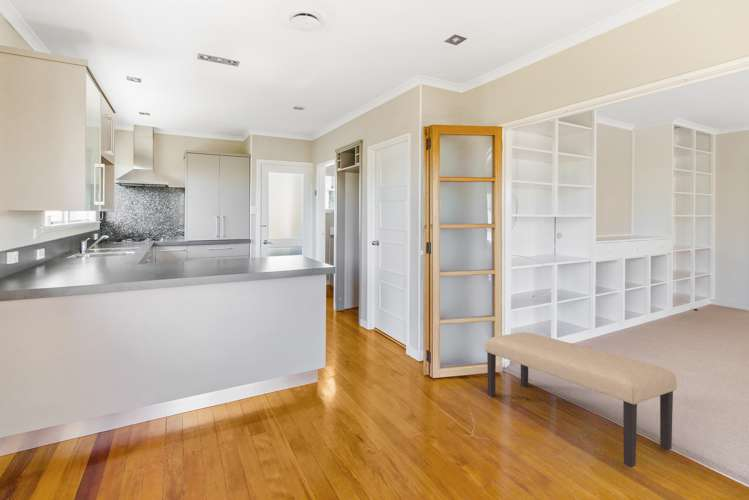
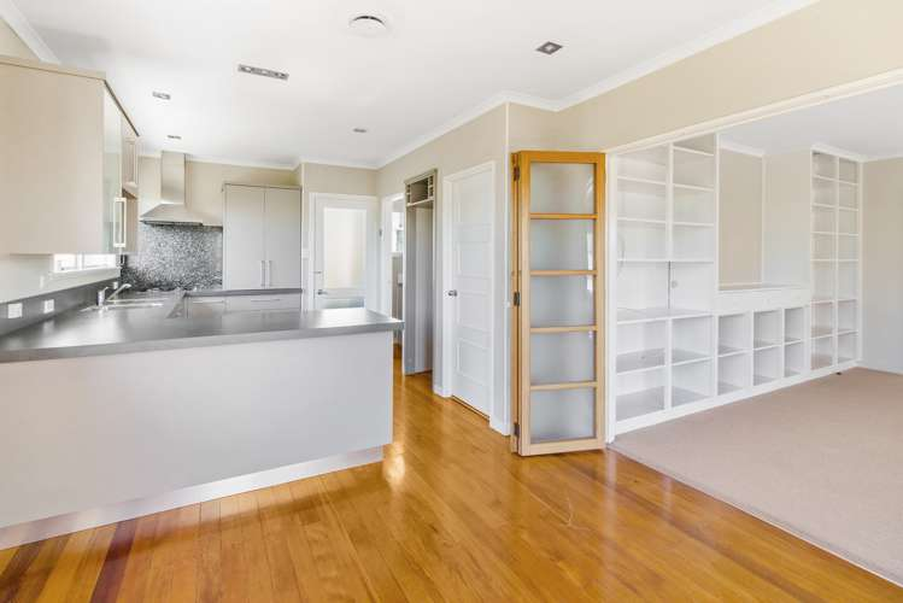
- bench [484,331,677,469]
